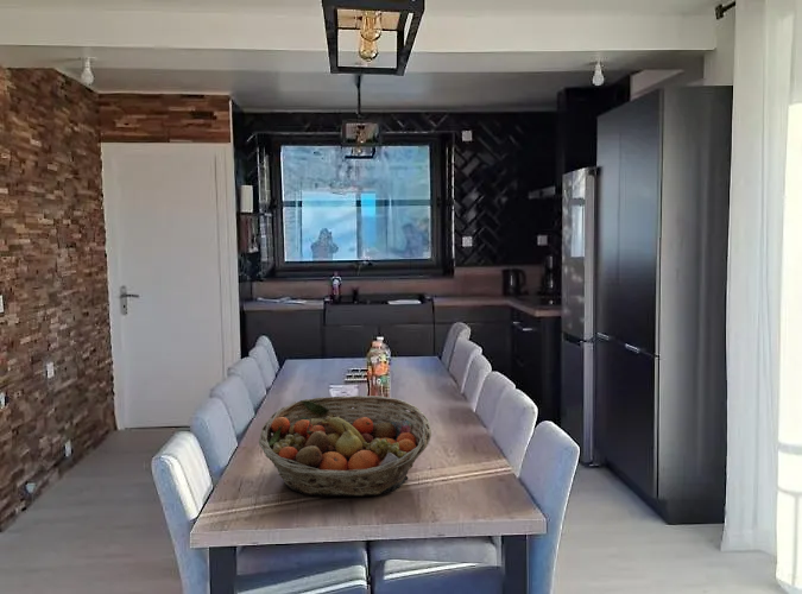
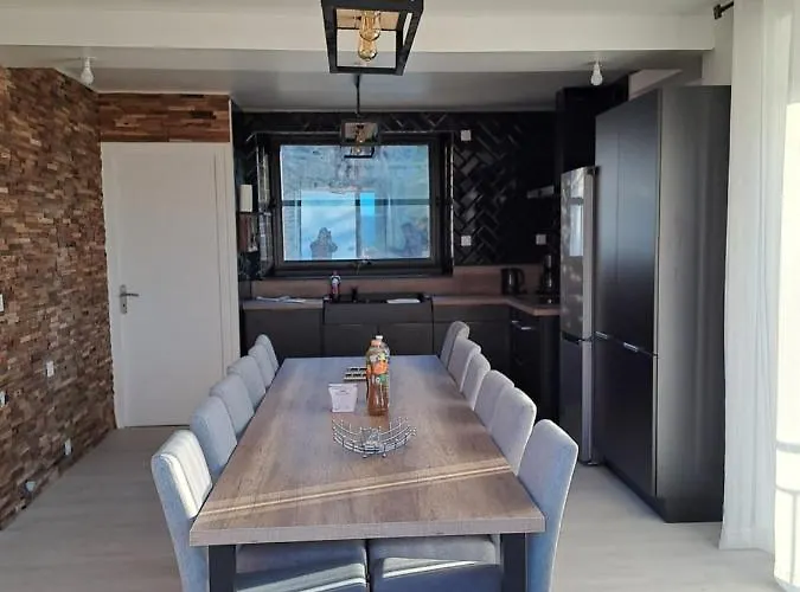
- fruit basket [258,394,432,498]
